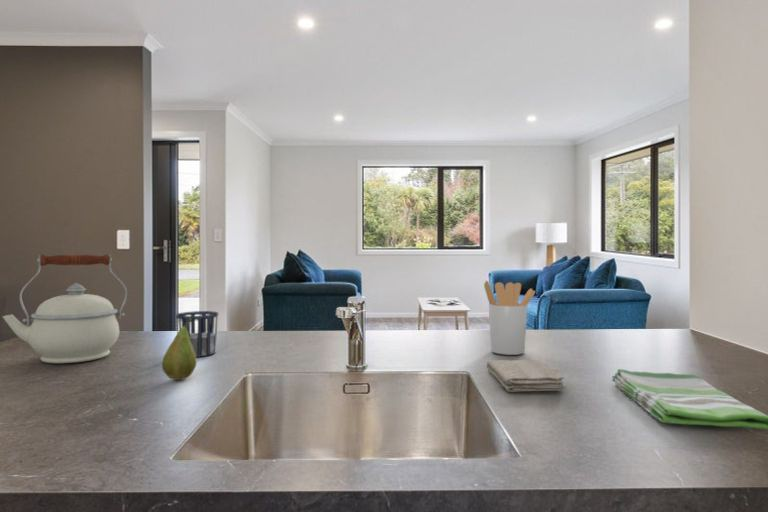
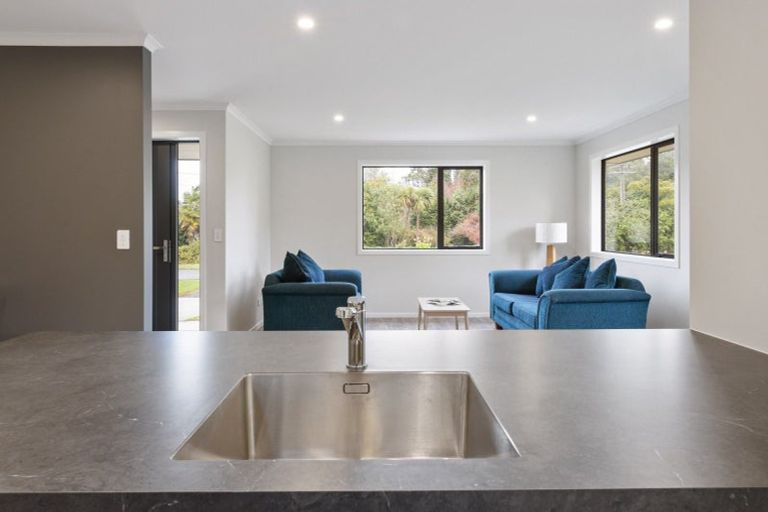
- utensil holder [483,280,536,356]
- washcloth [485,358,567,393]
- kettle [2,253,128,364]
- fruit [161,319,198,381]
- cup [175,310,219,358]
- dish towel [611,368,768,430]
